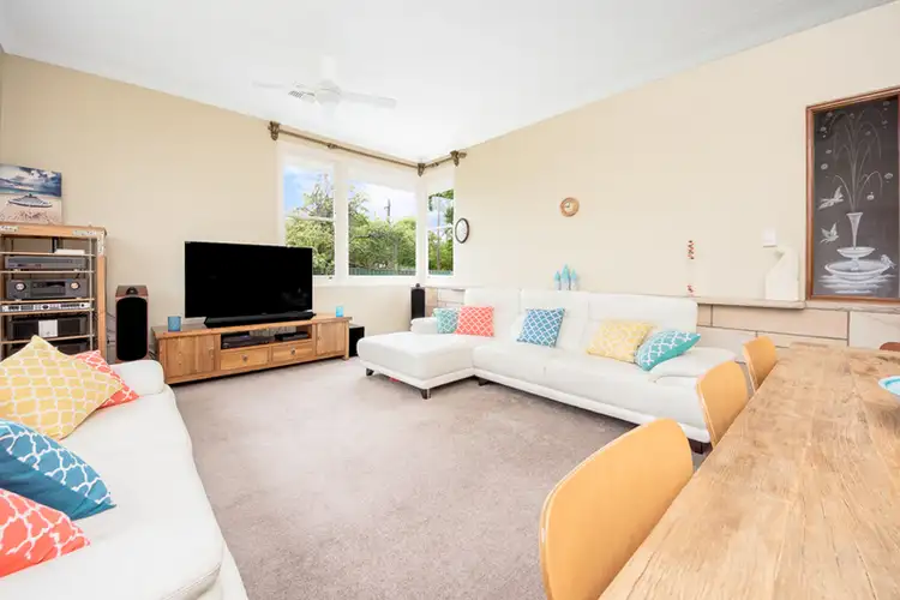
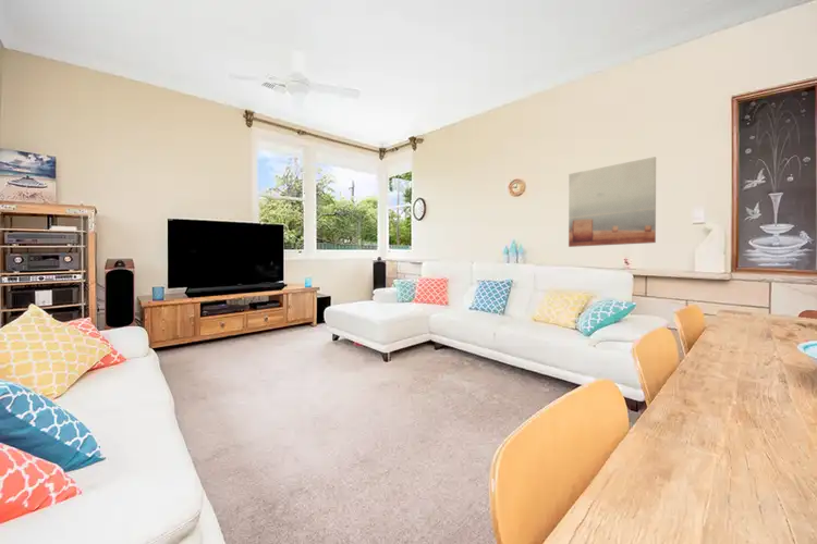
+ wall art [568,156,657,248]
